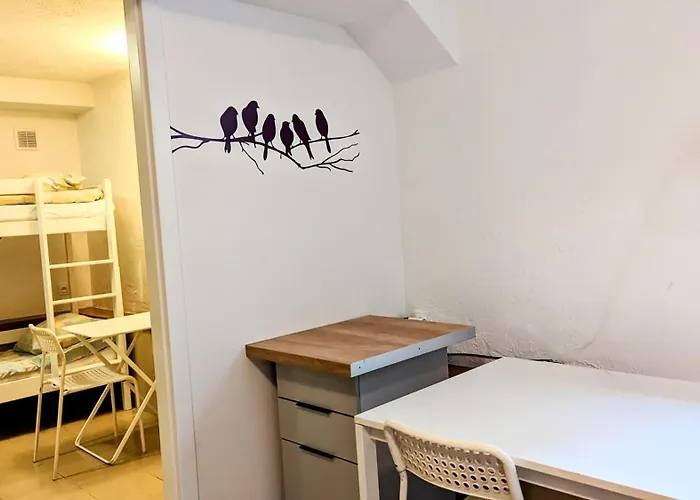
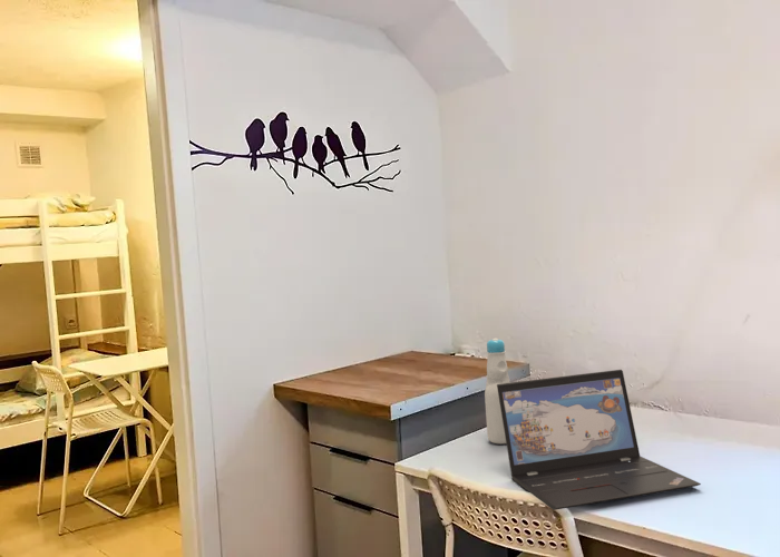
+ laptop [497,369,702,511]
+ bottle [484,338,511,444]
